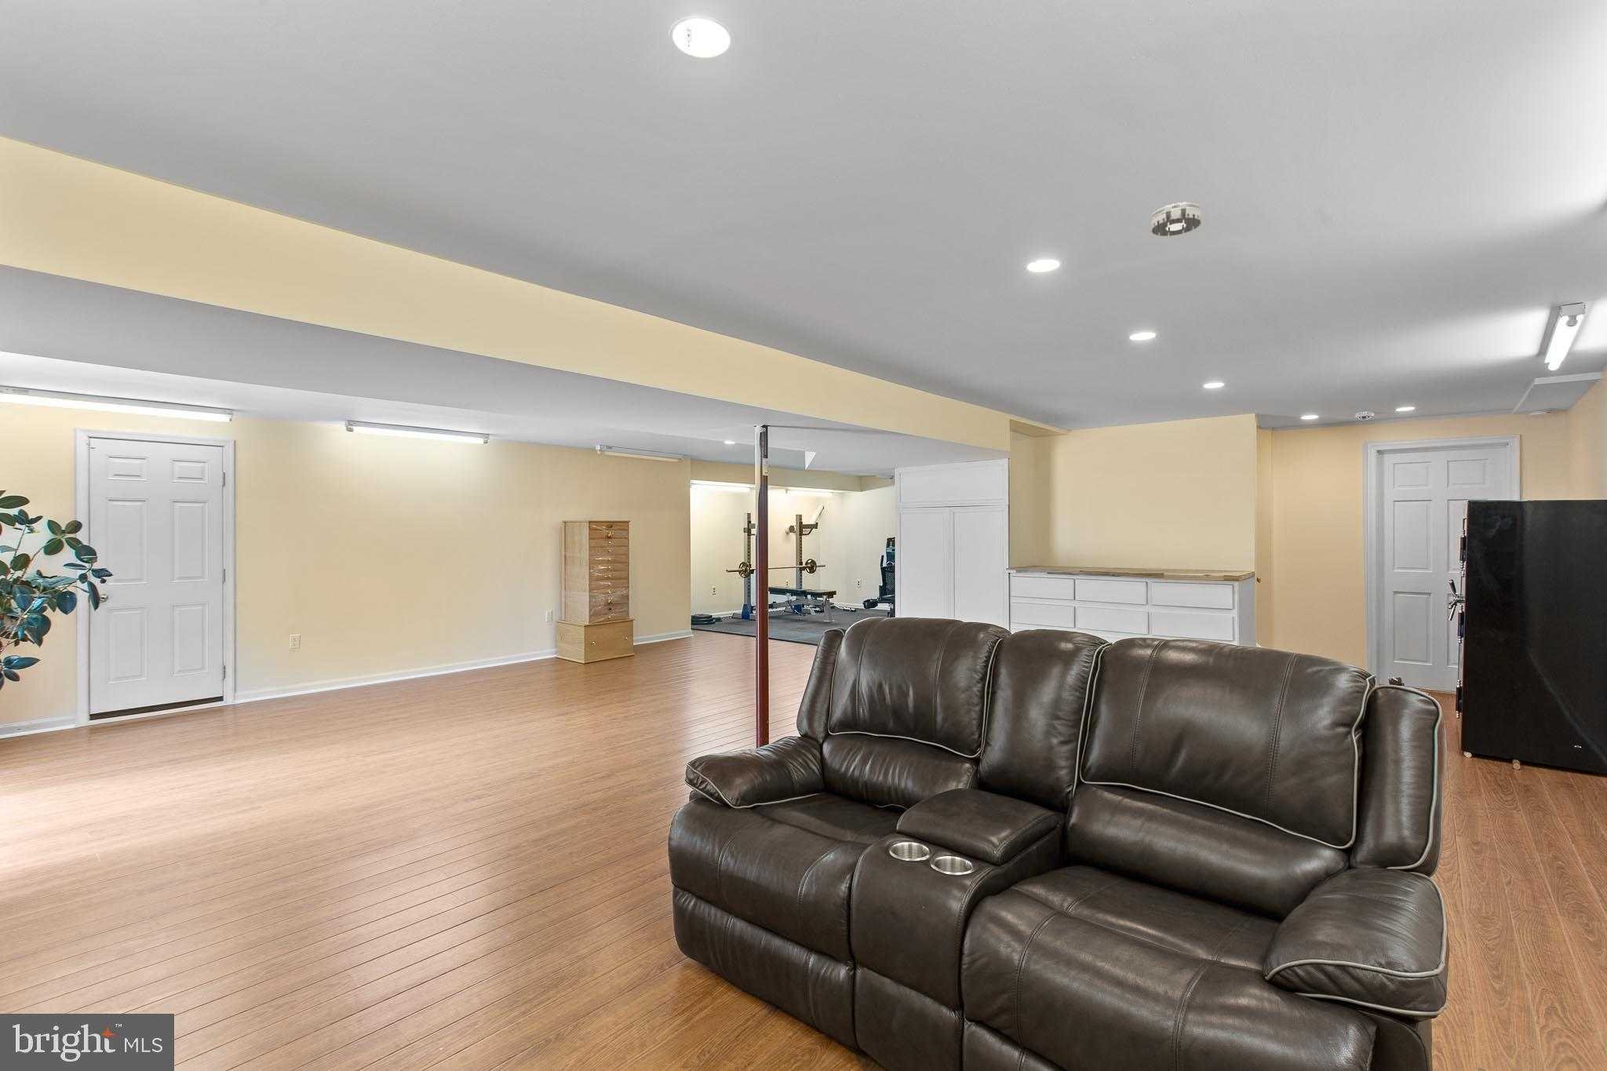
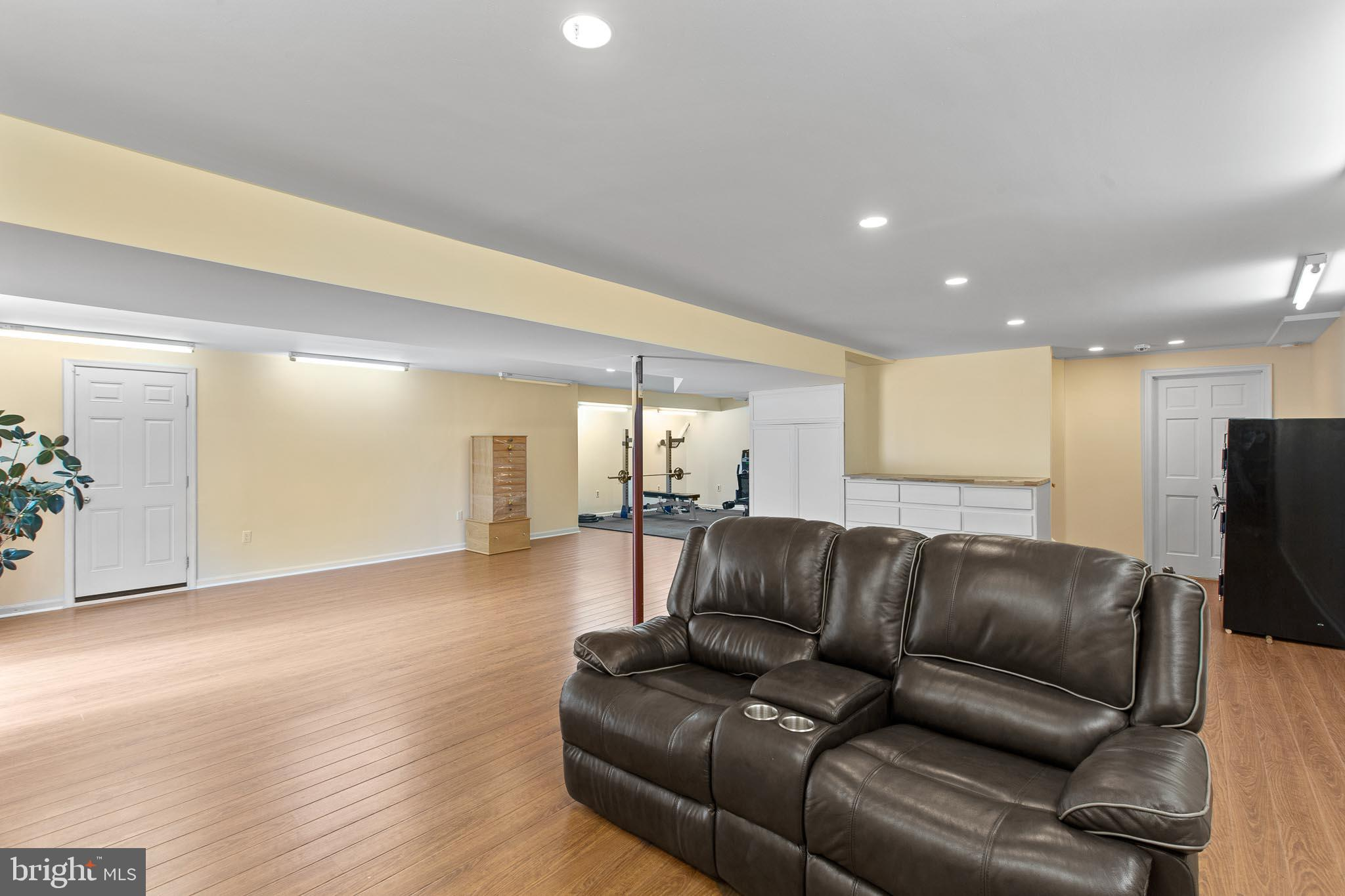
- smoke detector [1151,202,1202,237]
